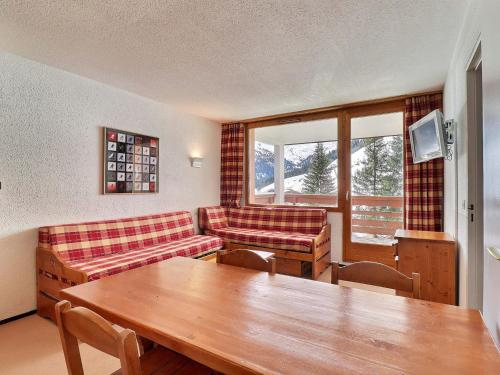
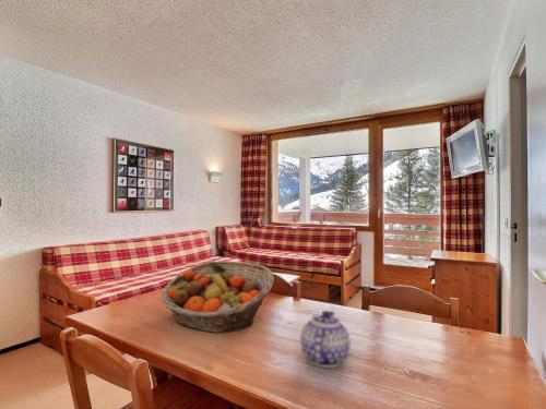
+ fruit basket [161,261,275,334]
+ teapot [299,310,351,369]
